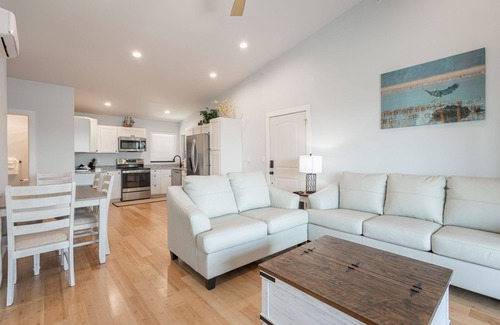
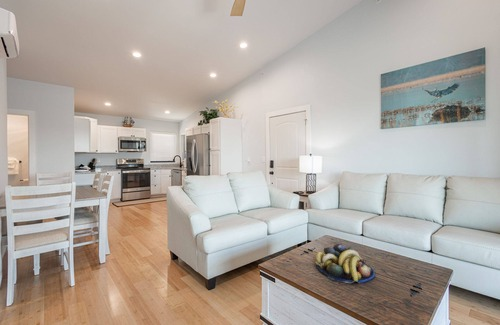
+ fruit bowl [314,243,376,284]
